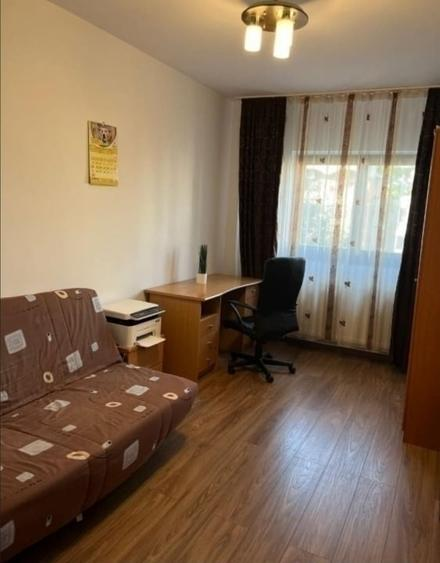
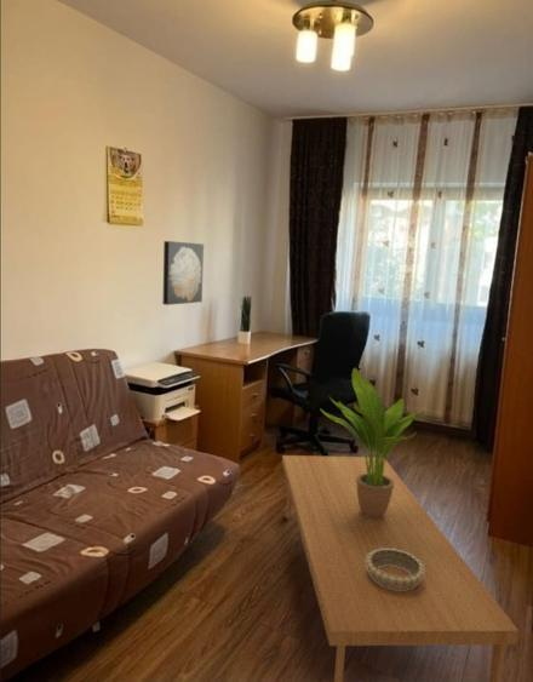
+ coffee table [281,454,520,682]
+ decorative bowl [366,549,425,590]
+ potted plant [319,367,426,517]
+ wall art [161,240,205,306]
